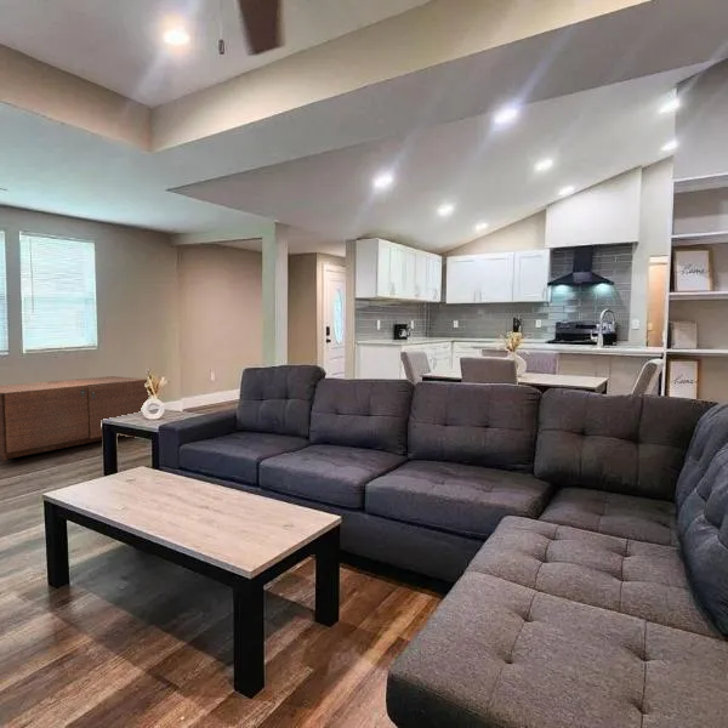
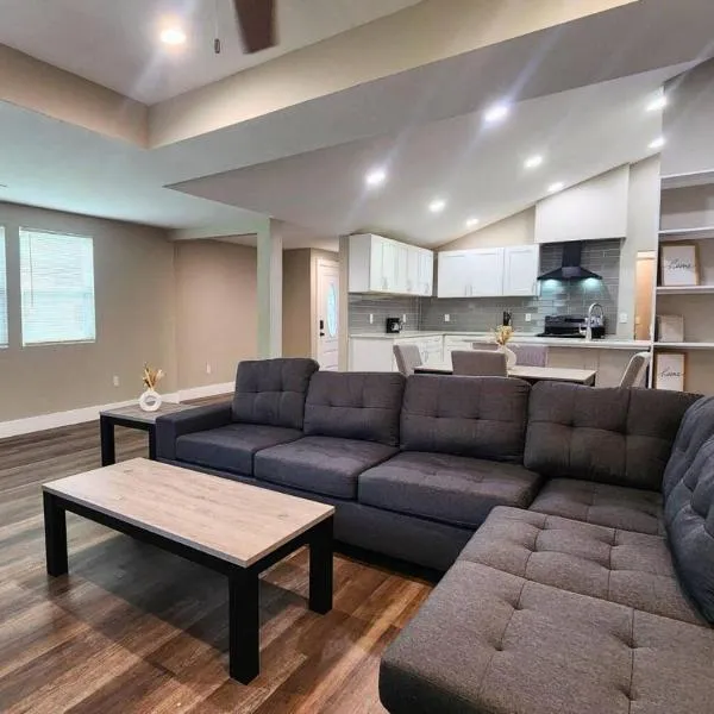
- storage trunk [0,375,149,462]
